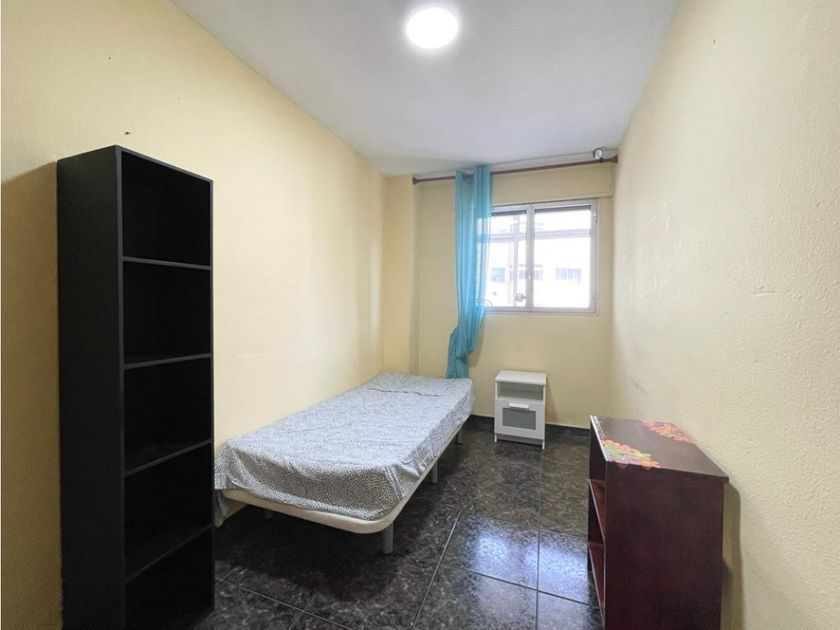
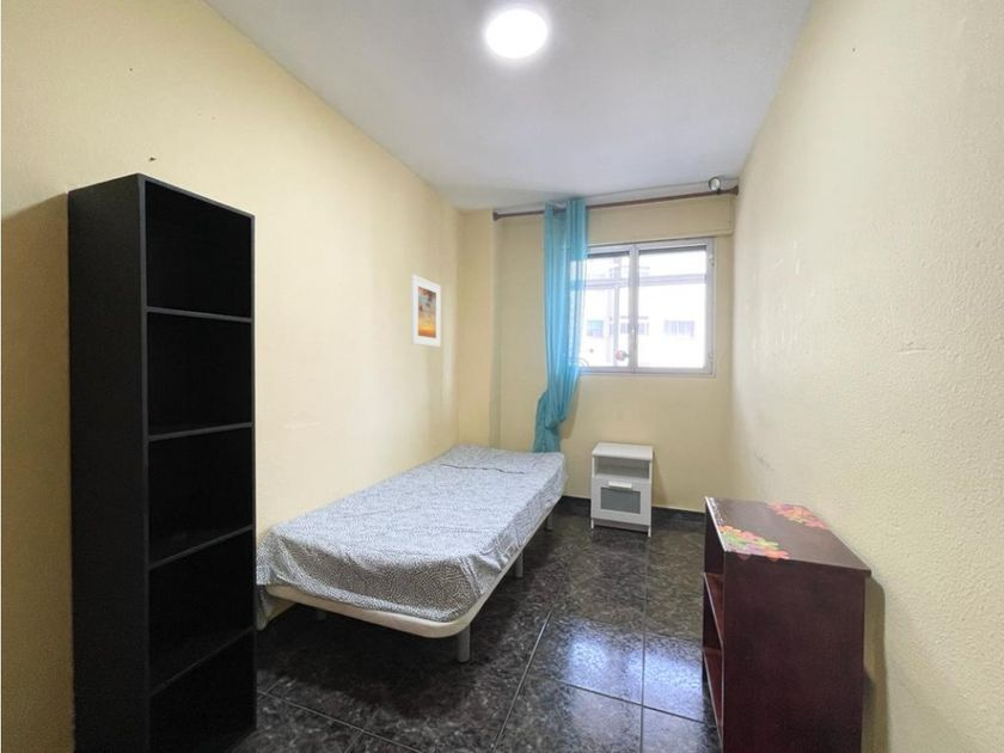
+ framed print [410,274,442,348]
